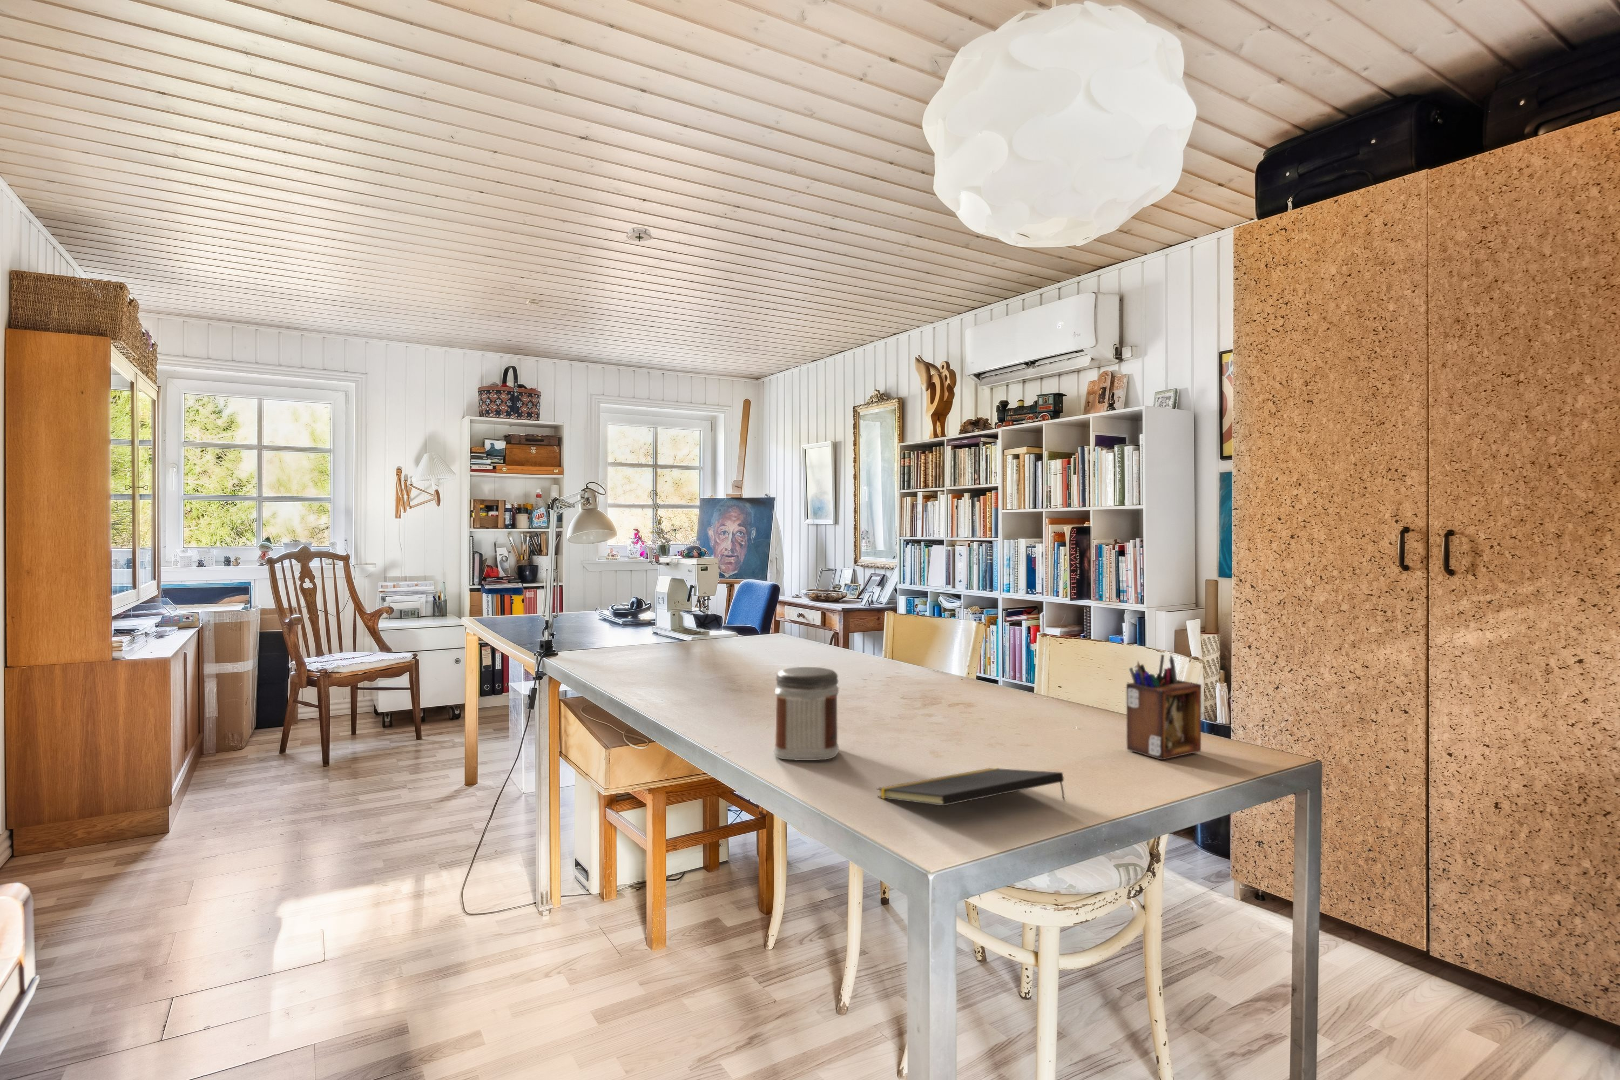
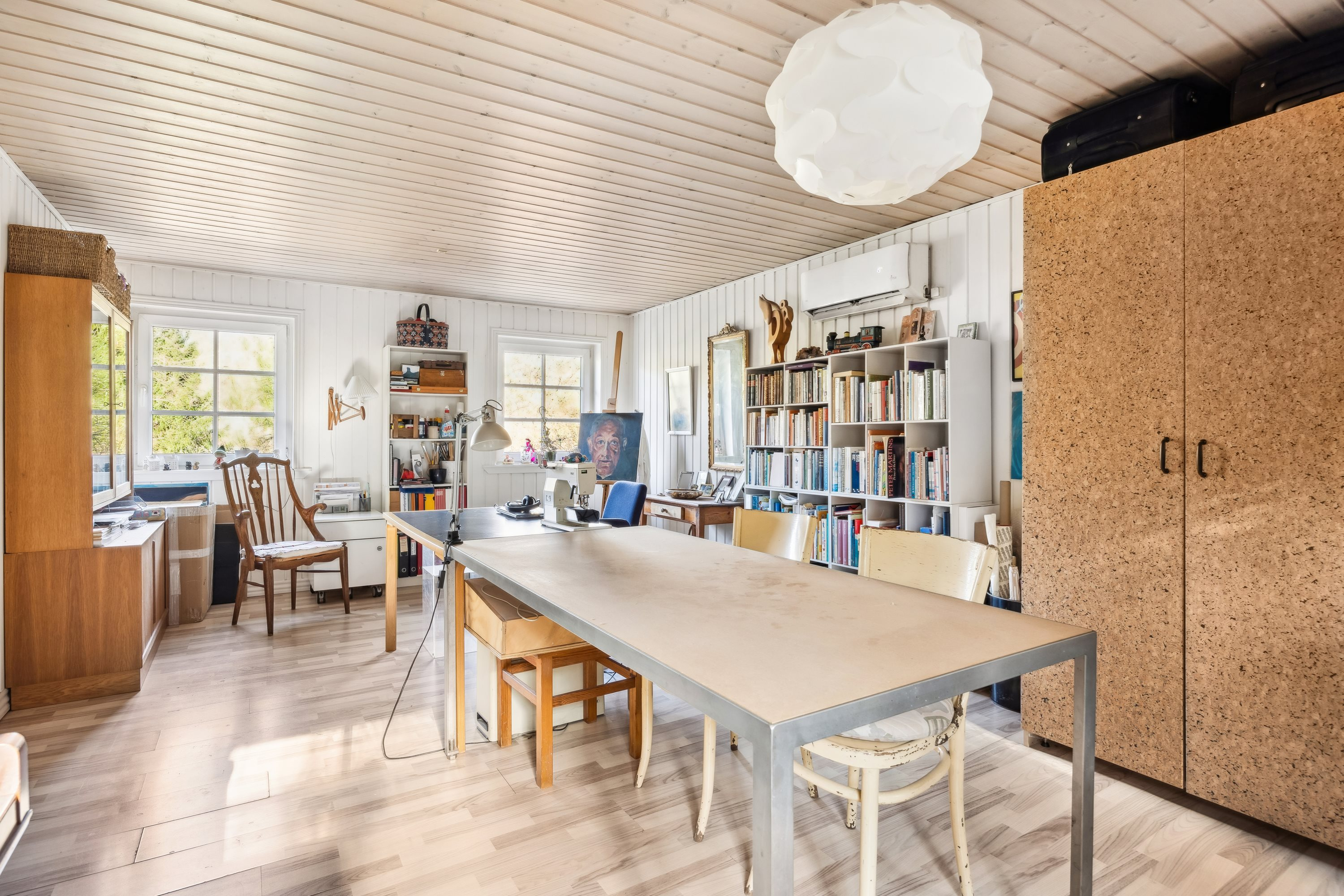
- jar [774,667,839,761]
- smoke detector [624,227,653,242]
- notepad [876,768,1067,806]
- desk organizer [1126,655,1202,761]
